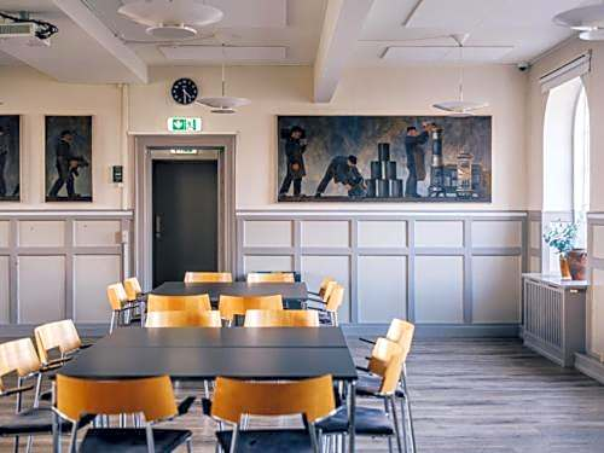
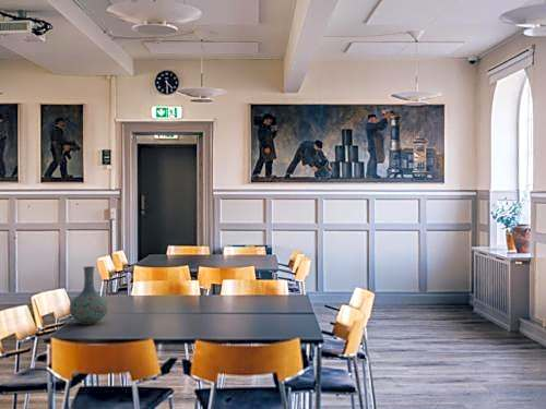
+ vase [69,265,109,325]
